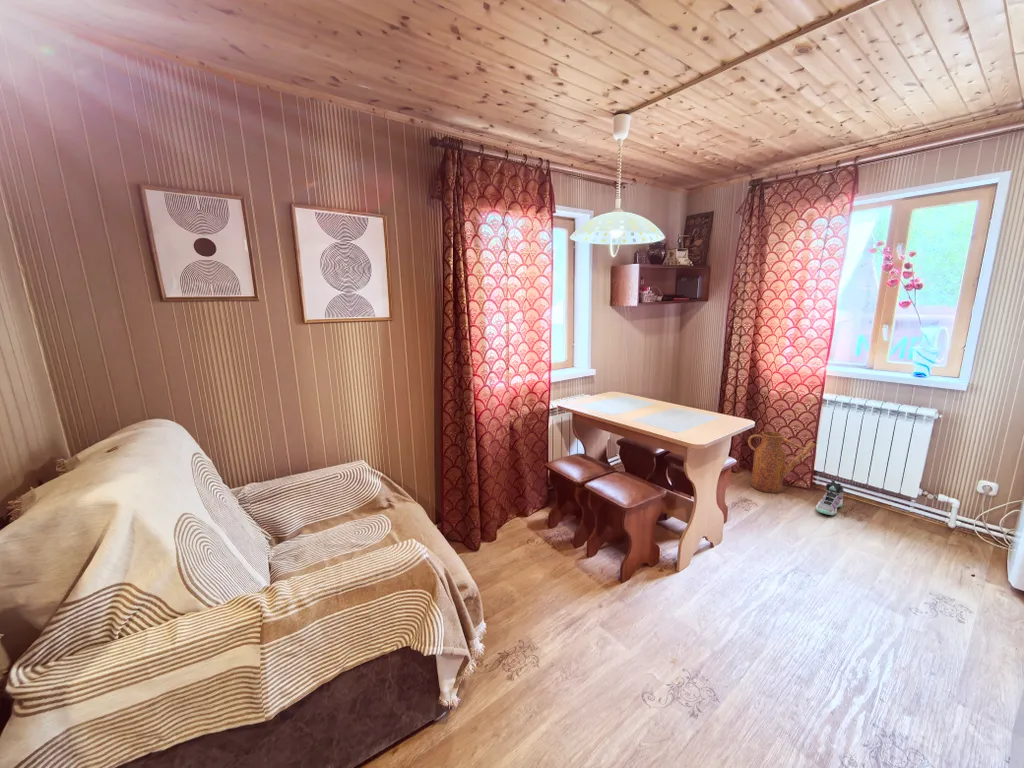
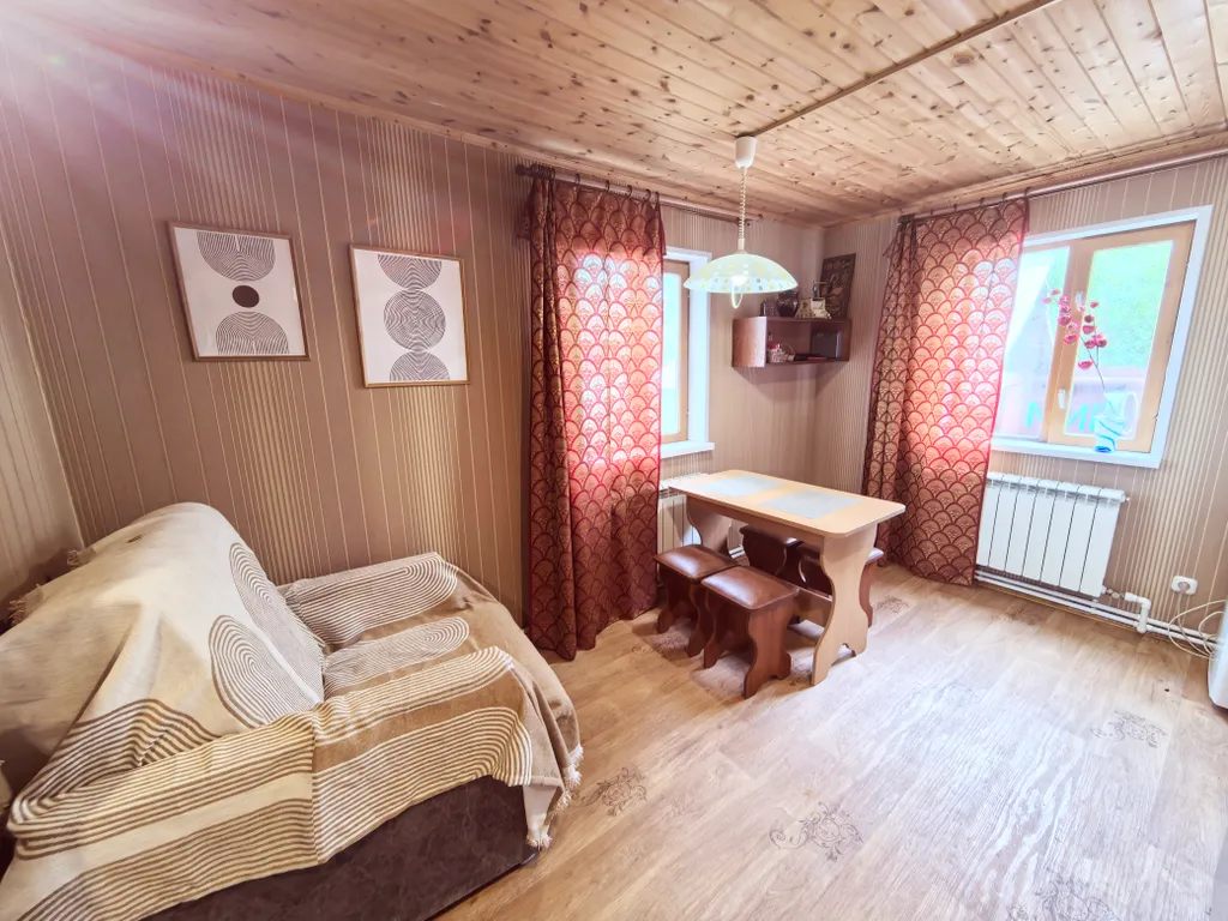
- sneaker [815,478,845,516]
- watering can [747,430,818,494]
